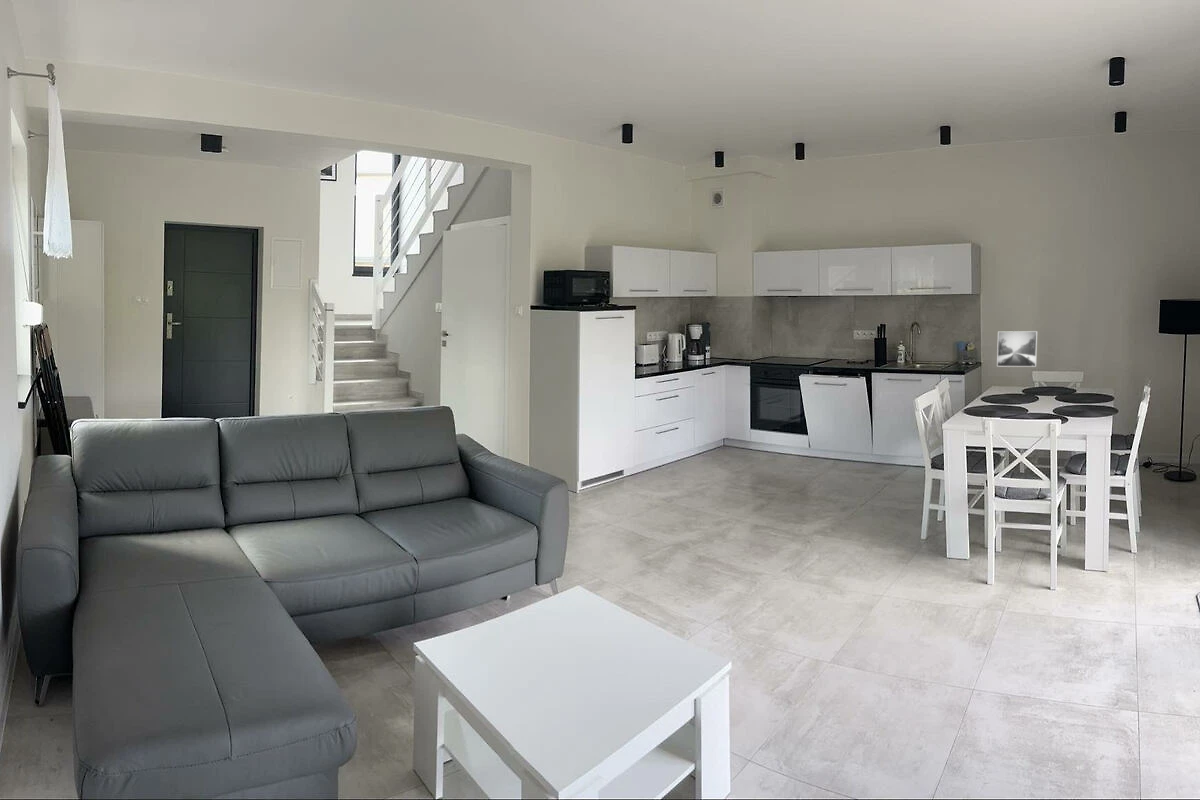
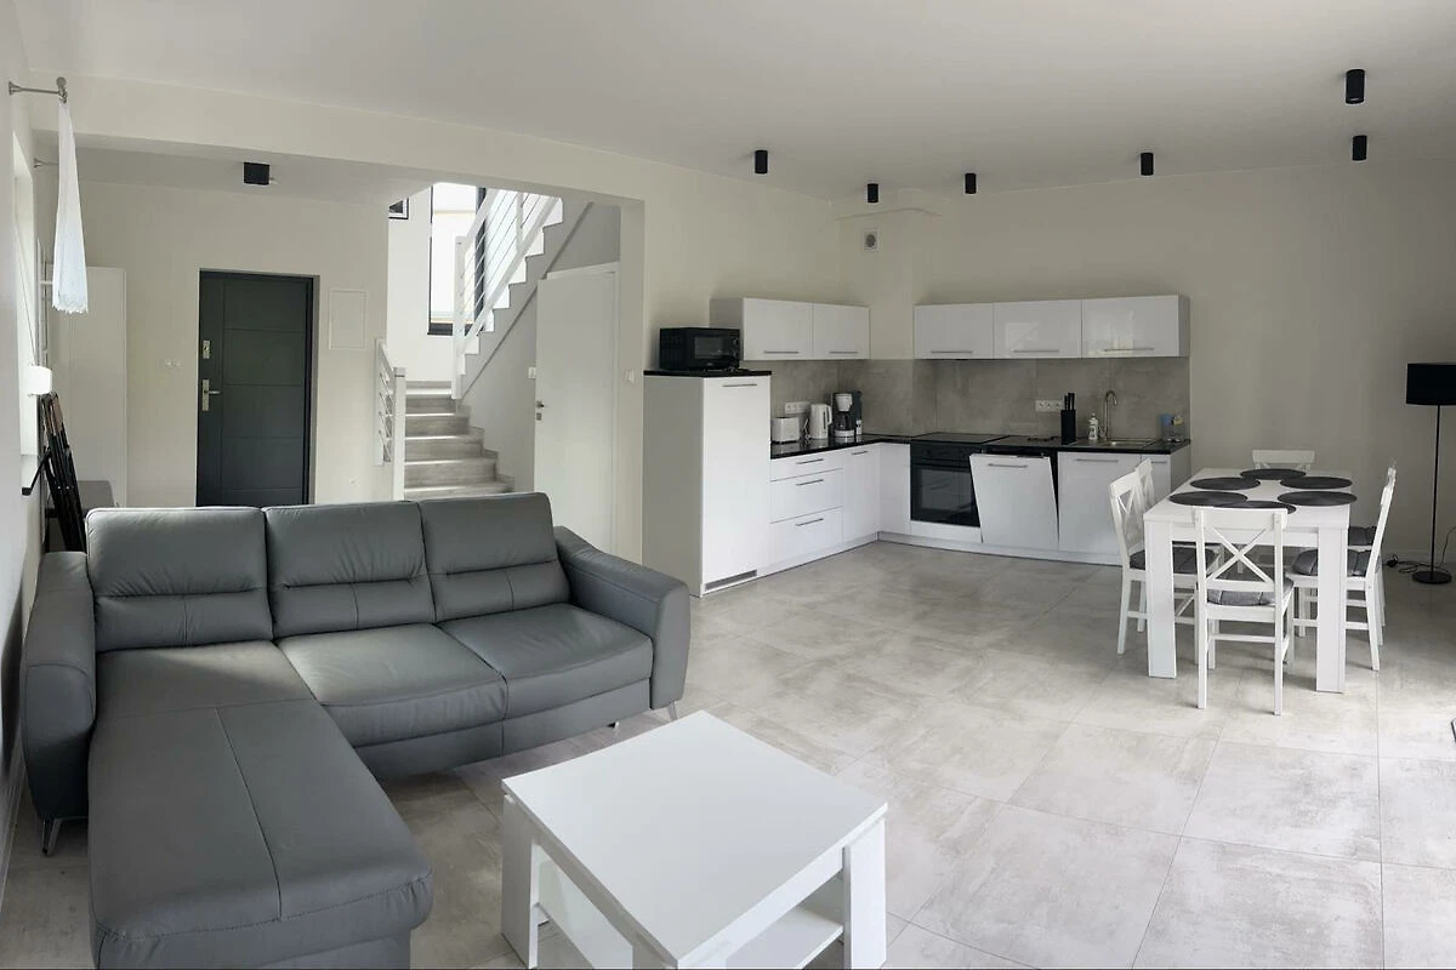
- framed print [996,330,1039,368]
